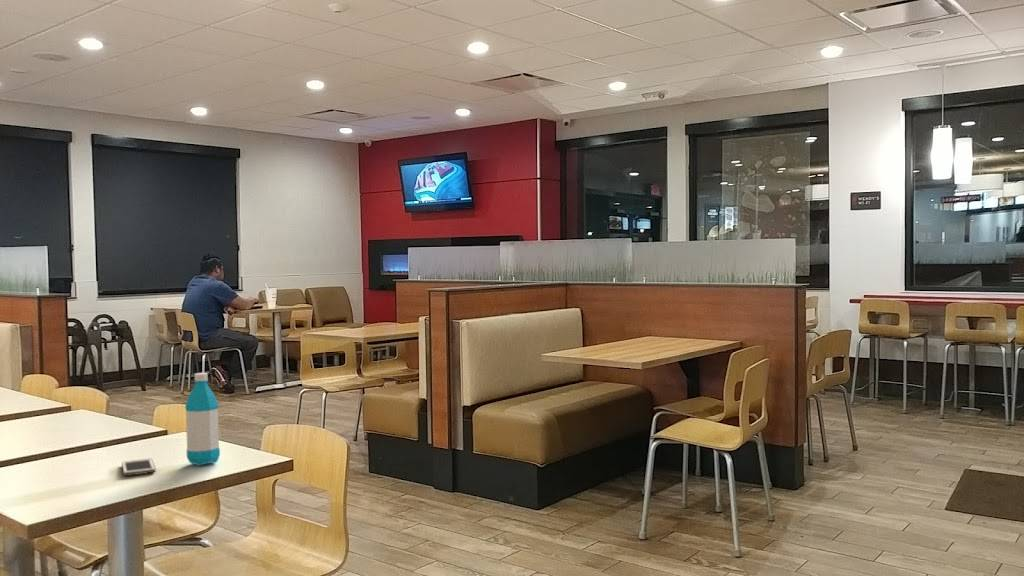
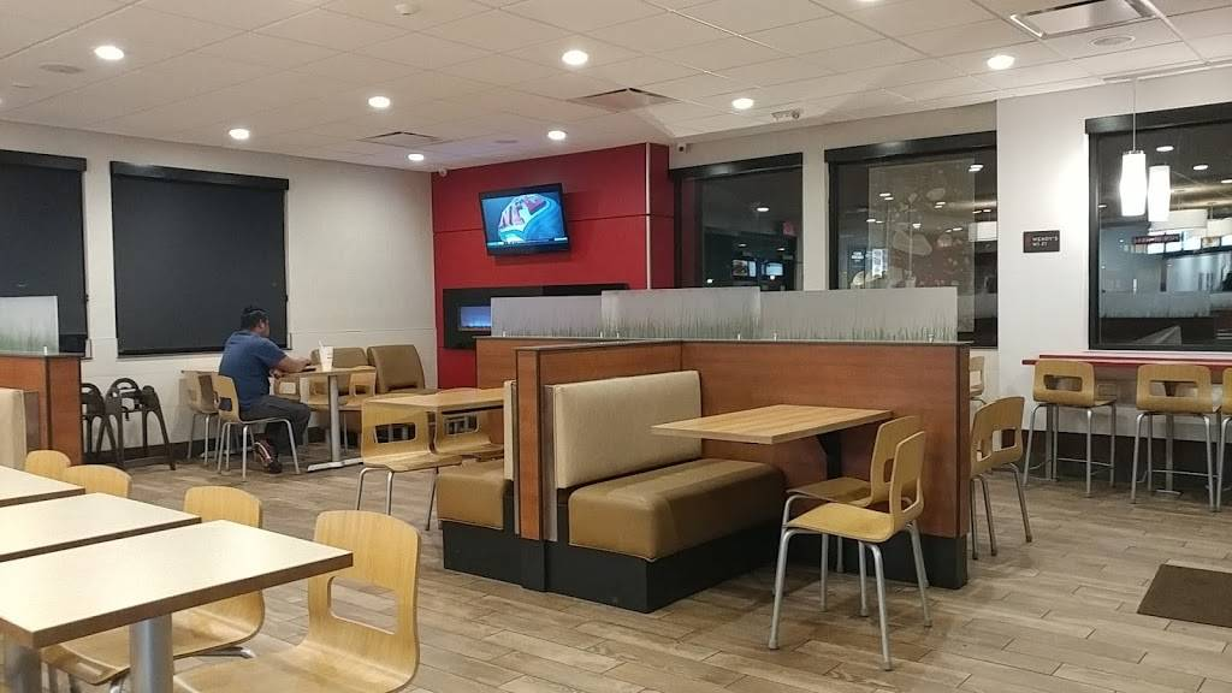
- water bottle [184,372,221,467]
- cell phone [121,458,157,477]
